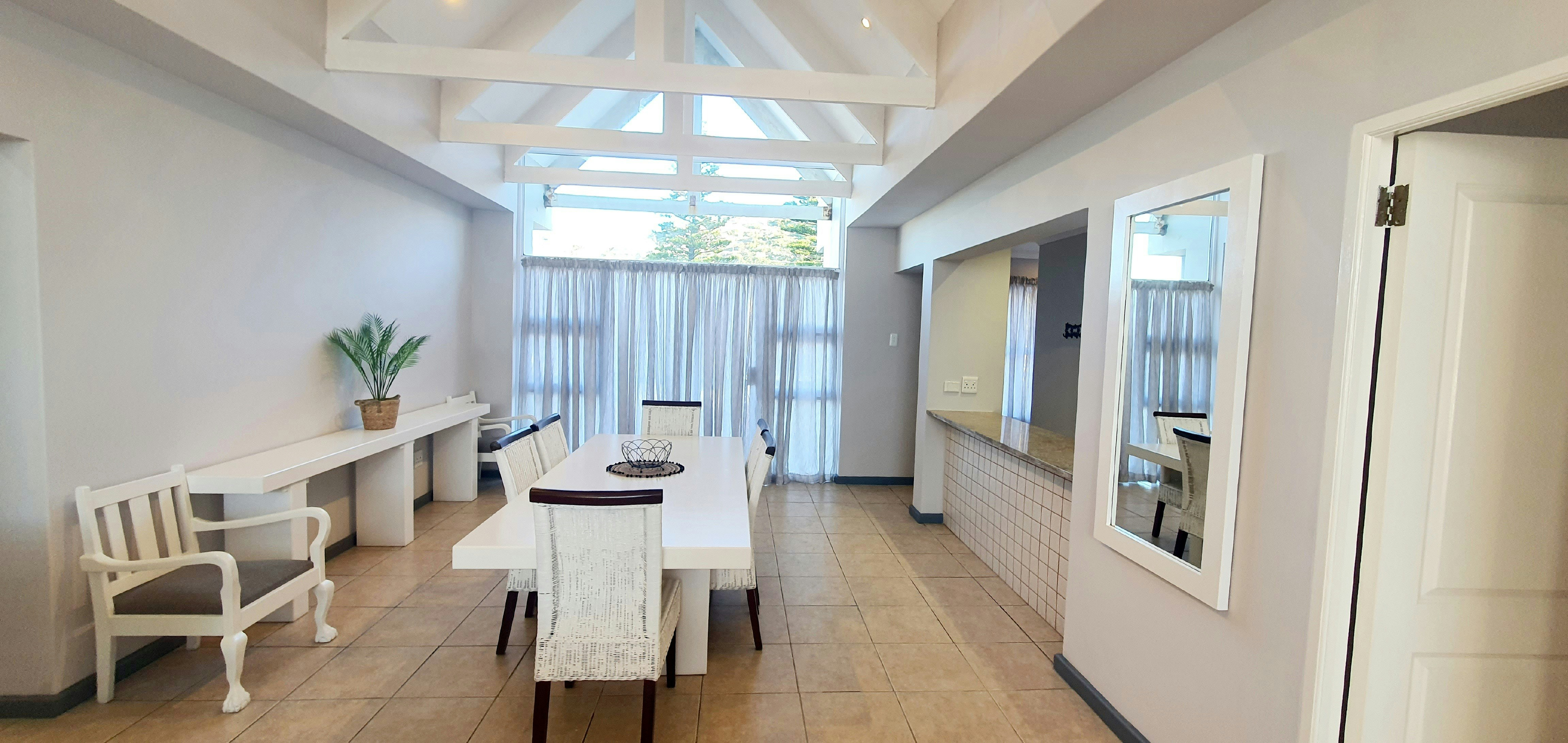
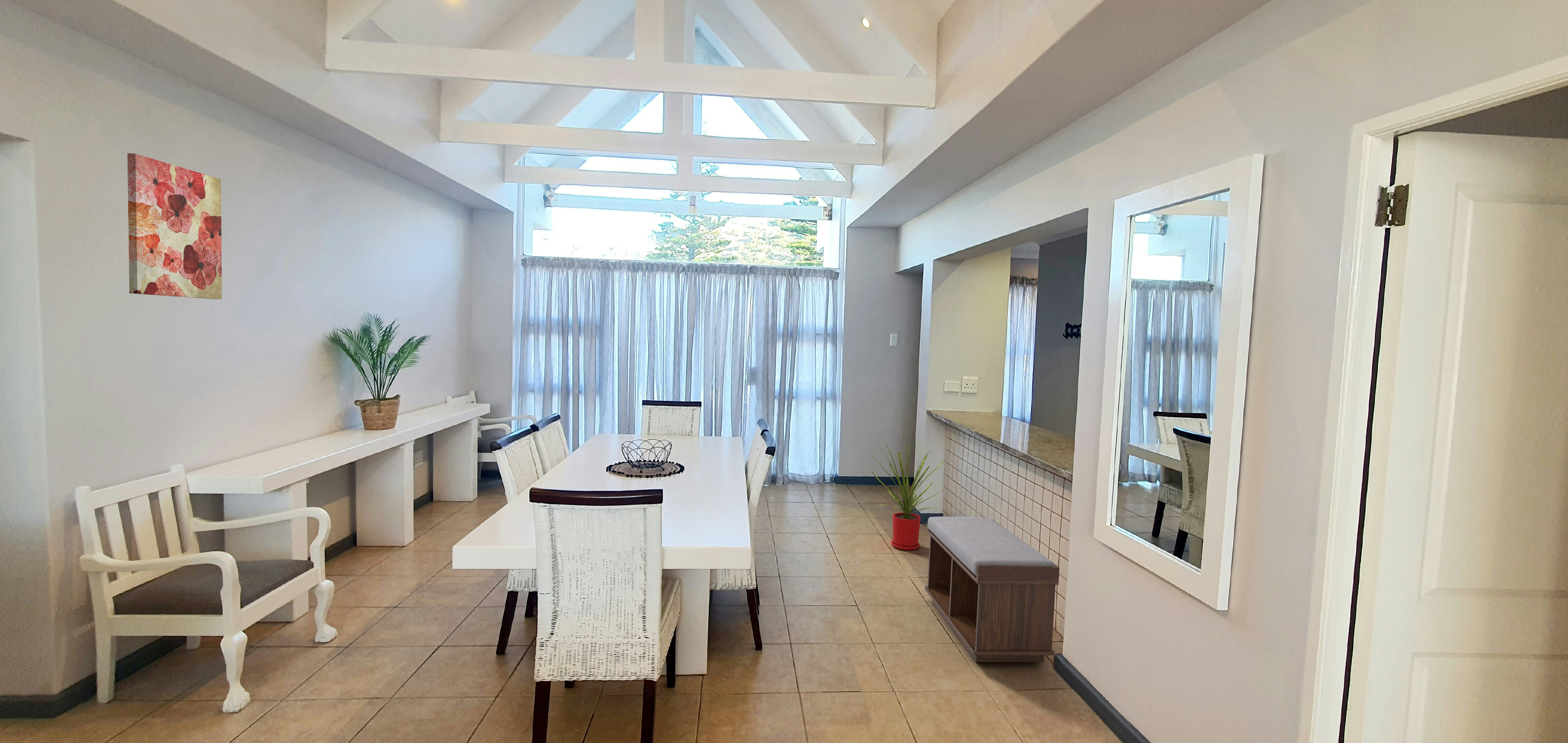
+ wall art [127,153,222,300]
+ bench [924,516,1060,663]
+ house plant [871,443,946,550]
